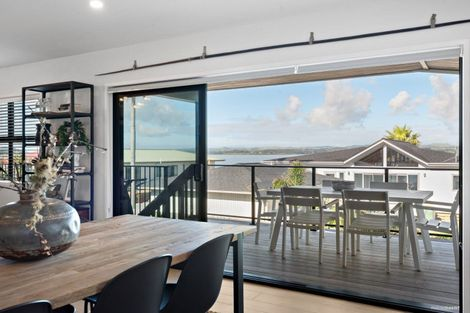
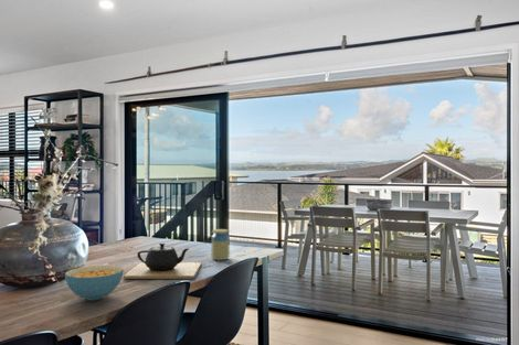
+ jar [211,228,231,261]
+ cereal bowl [64,265,125,301]
+ teapot [123,242,202,280]
